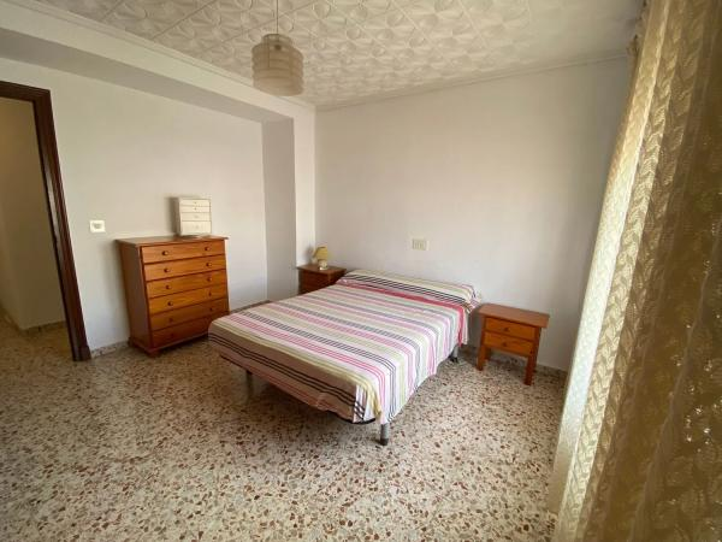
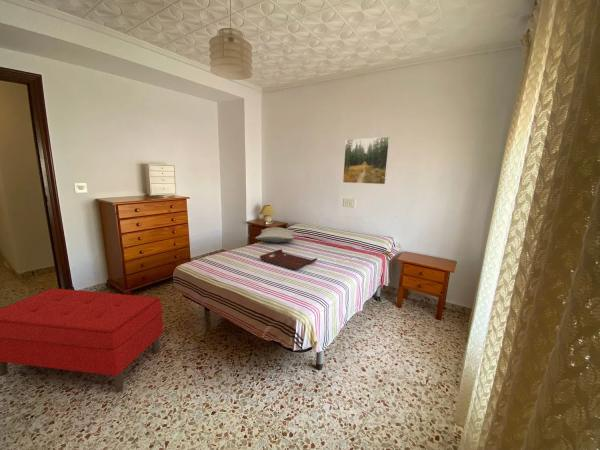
+ pillow [255,226,296,244]
+ bench [0,287,164,393]
+ serving tray [259,248,318,271]
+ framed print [342,136,391,185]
